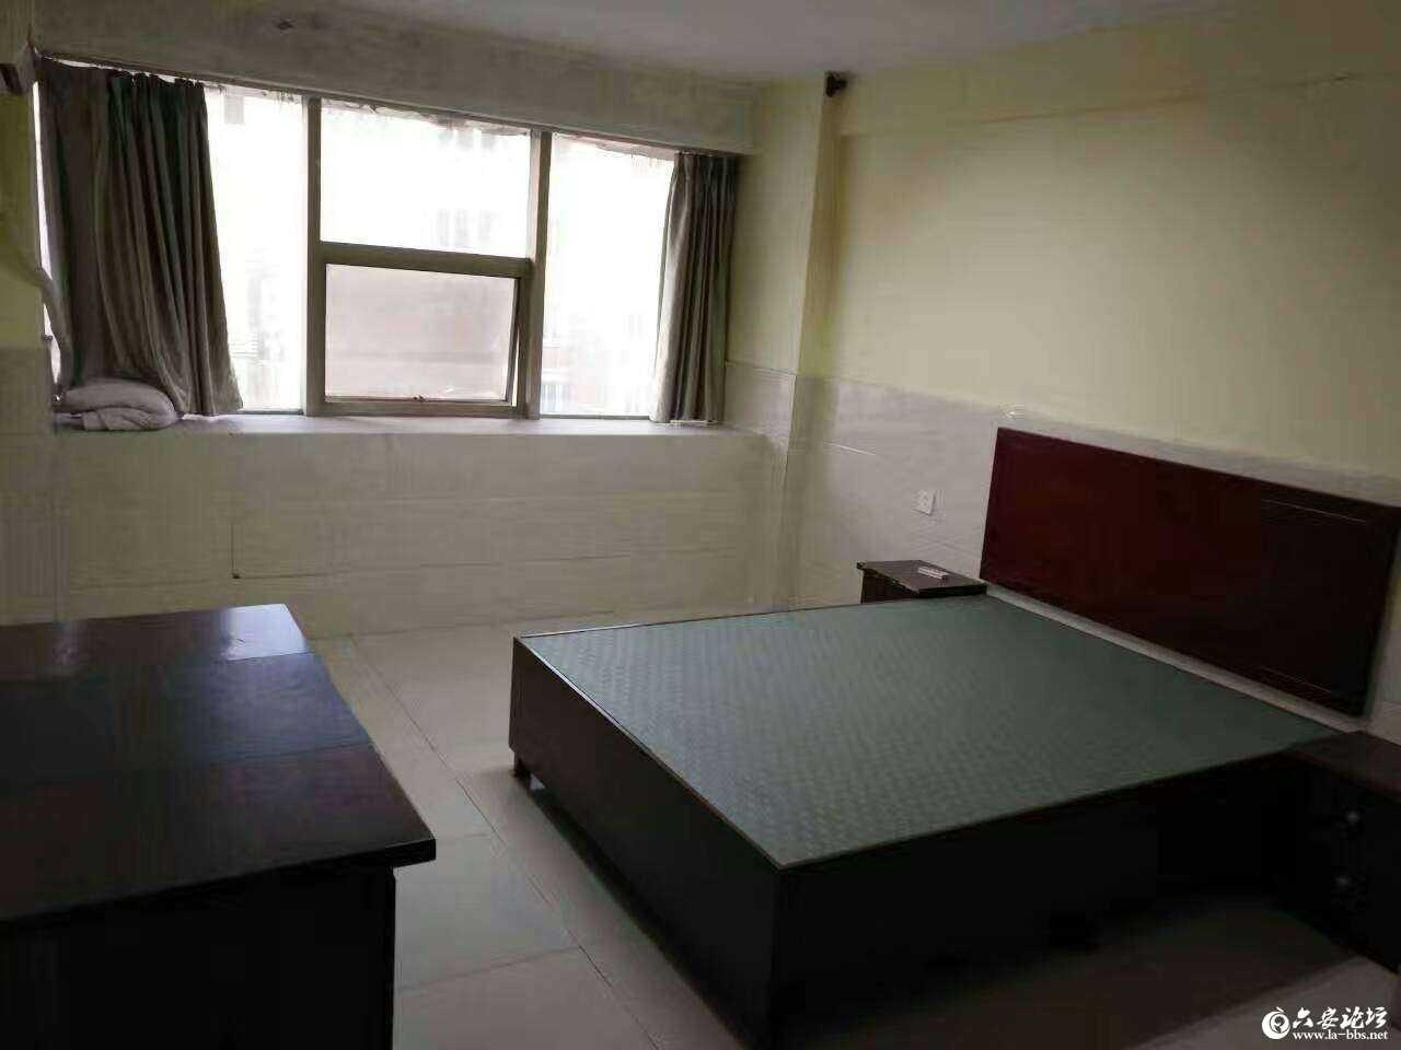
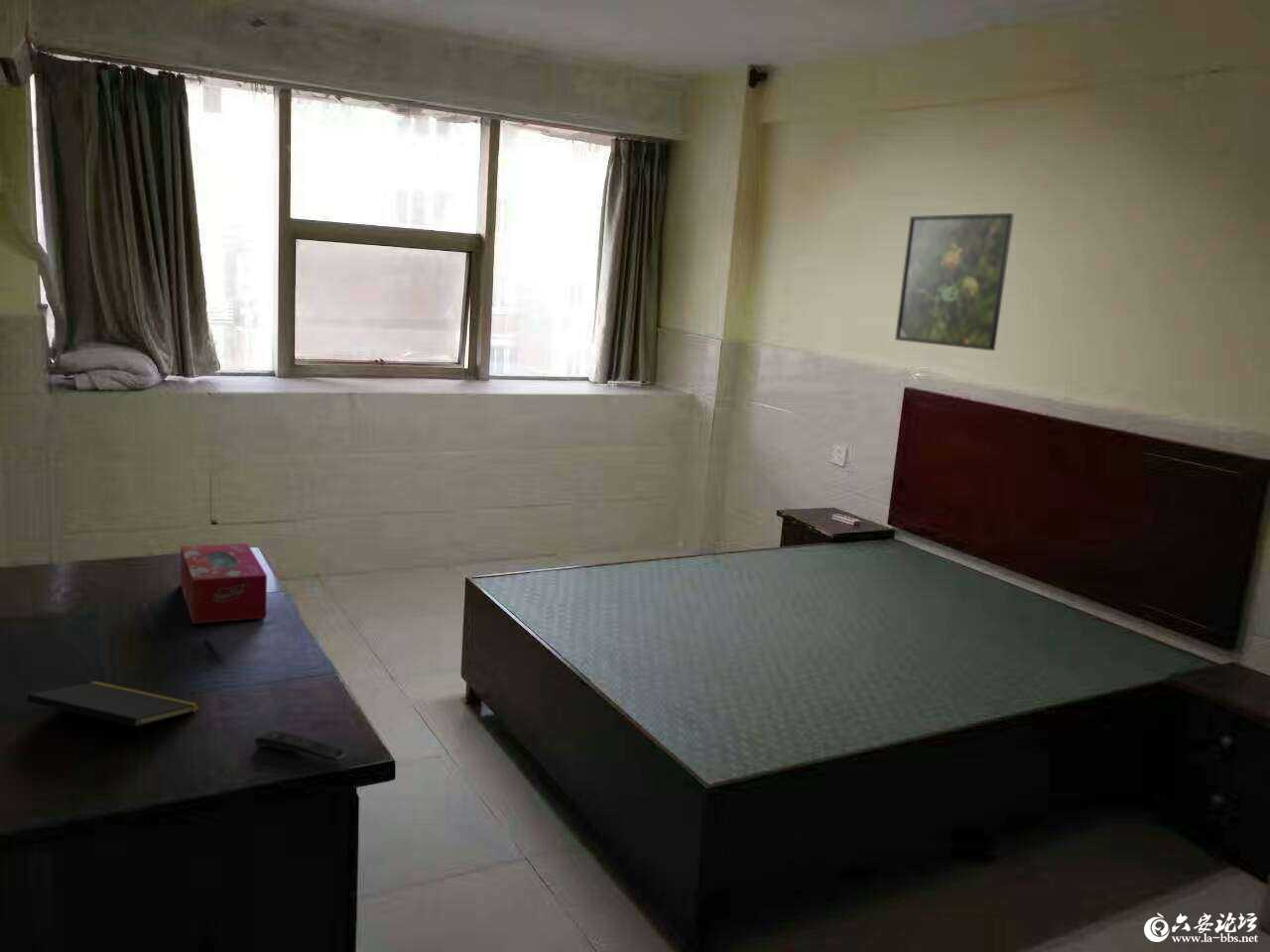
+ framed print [894,212,1015,352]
+ remote control [254,729,345,763]
+ notepad [26,680,202,746]
+ pen [201,637,224,665]
+ tissue box [180,542,268,625]
